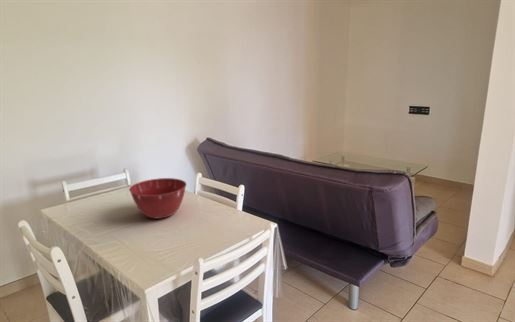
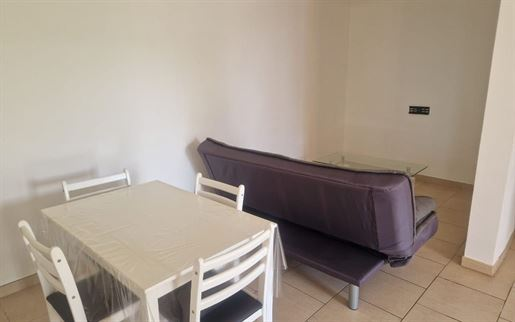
- mixing bowl [128,177,188,220]
